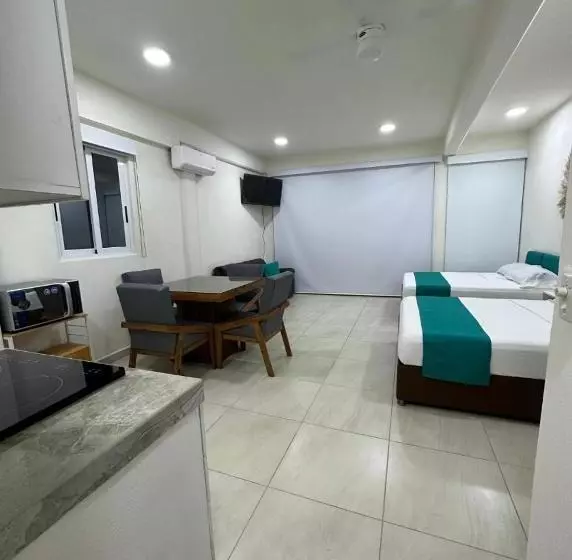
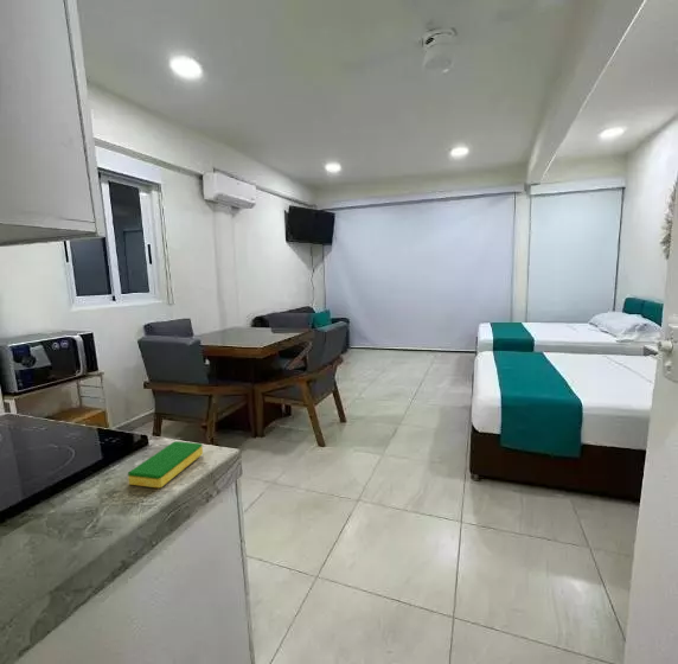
+ dish sponge [127,440,204,489]
